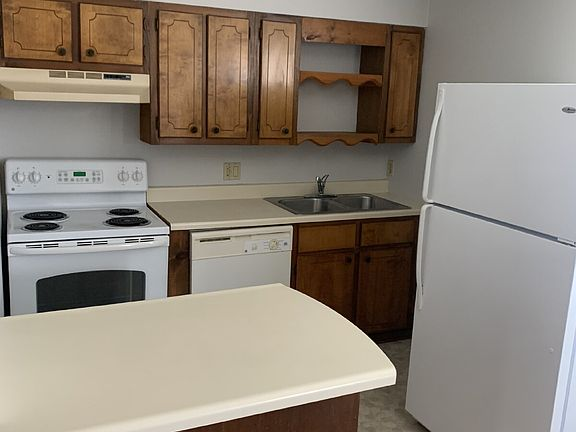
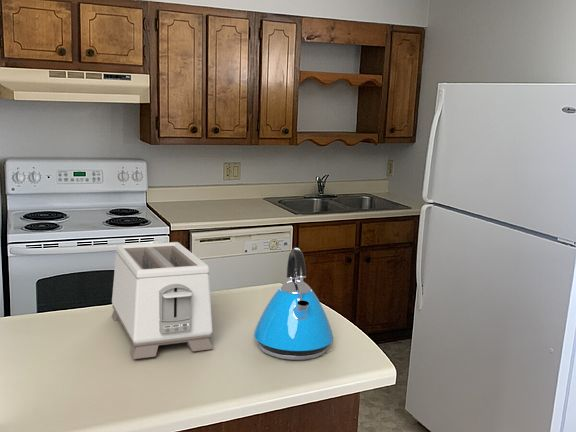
+ toaster [111,241,214,360]
+ kettle [253,247,334,361]
